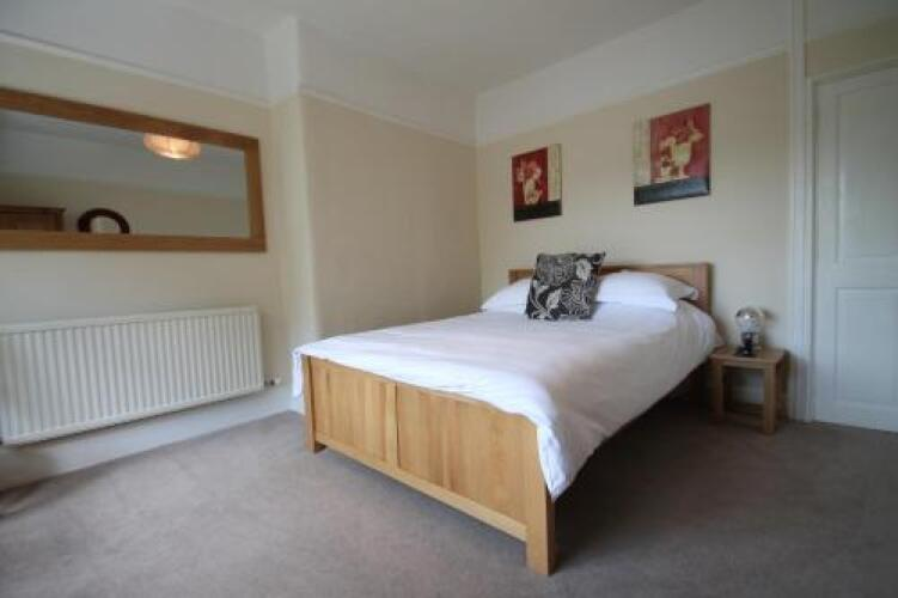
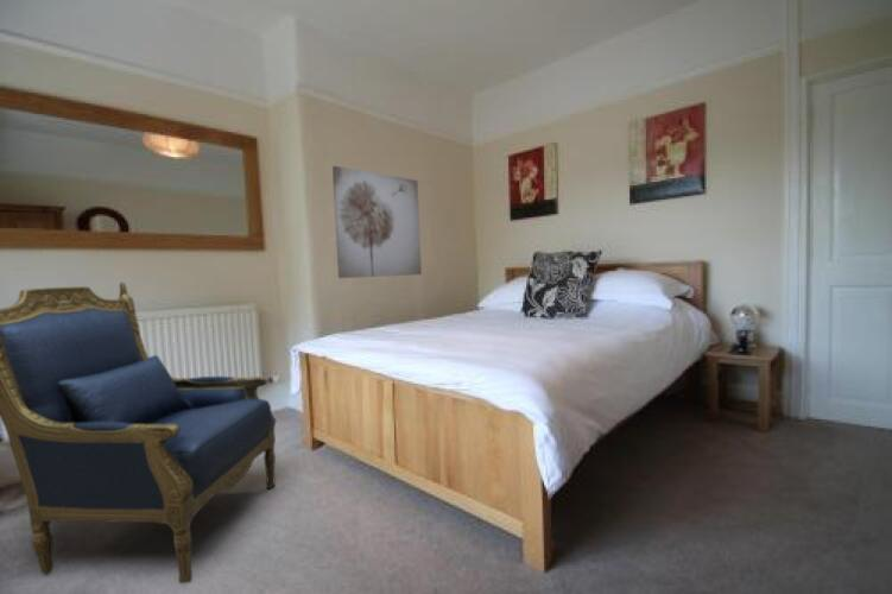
+ armchair [0,280,277,584]
+ wall art [331,165,423,279]
